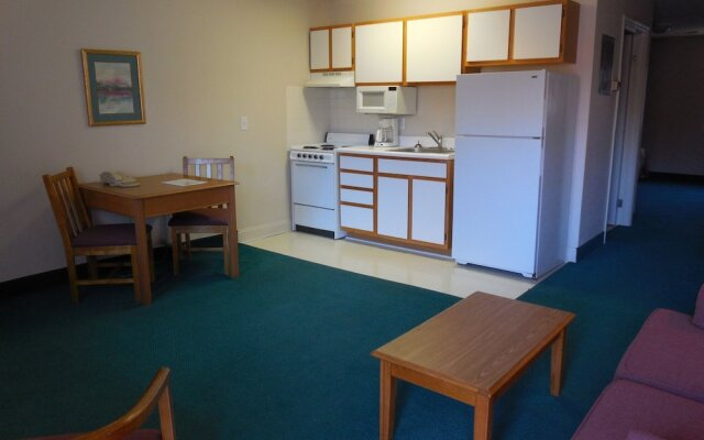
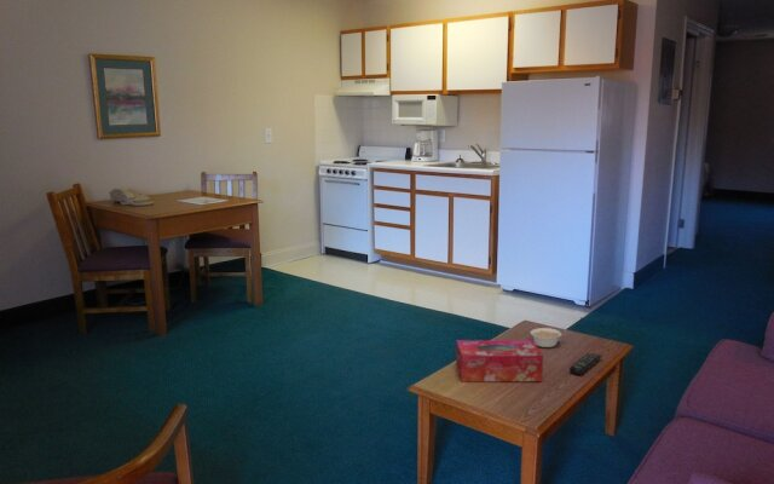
+ tissue box [455,339,544,382]
+ legume [530,327,568,348]
+ remote control [568,351,602,376]
